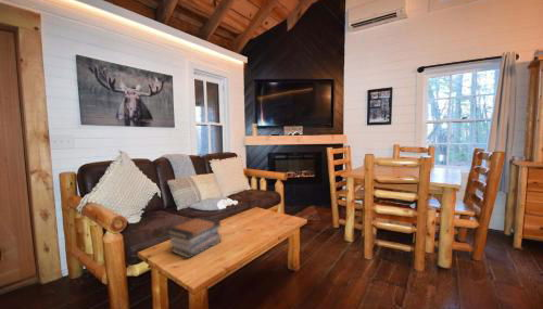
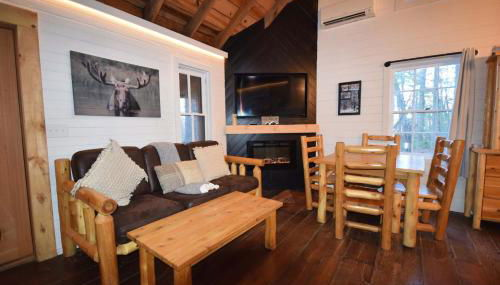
- book stack [166,215,223,259]
